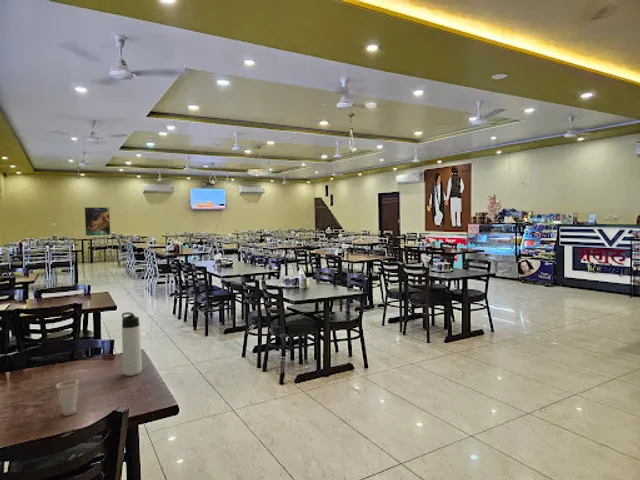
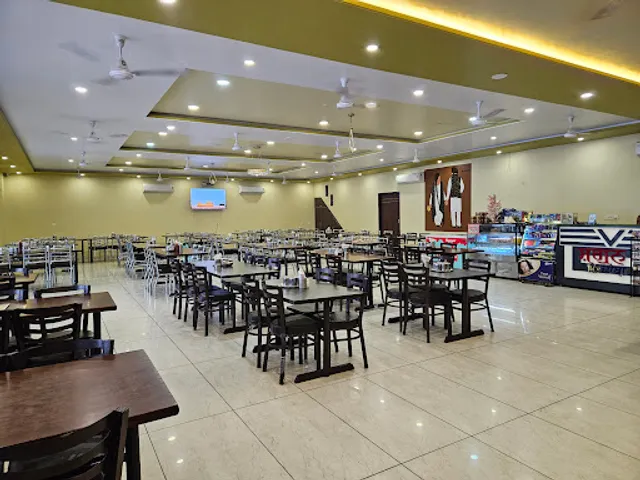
- thermos bottle [121,311,143,377]
- cup [55,379,80,417]
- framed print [84,206,111,237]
